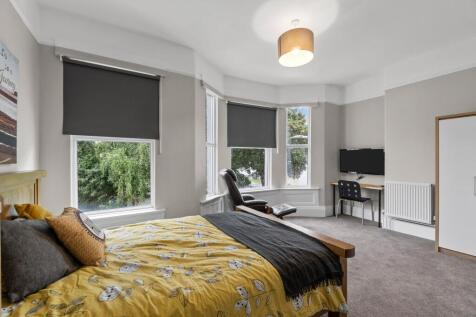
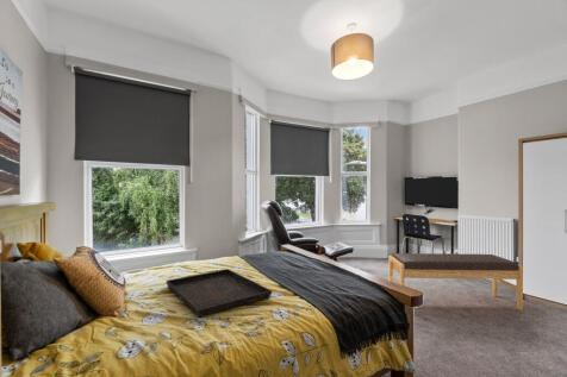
+ serving tray [166,268,273,318]
+ bench [387,252,524,312]
